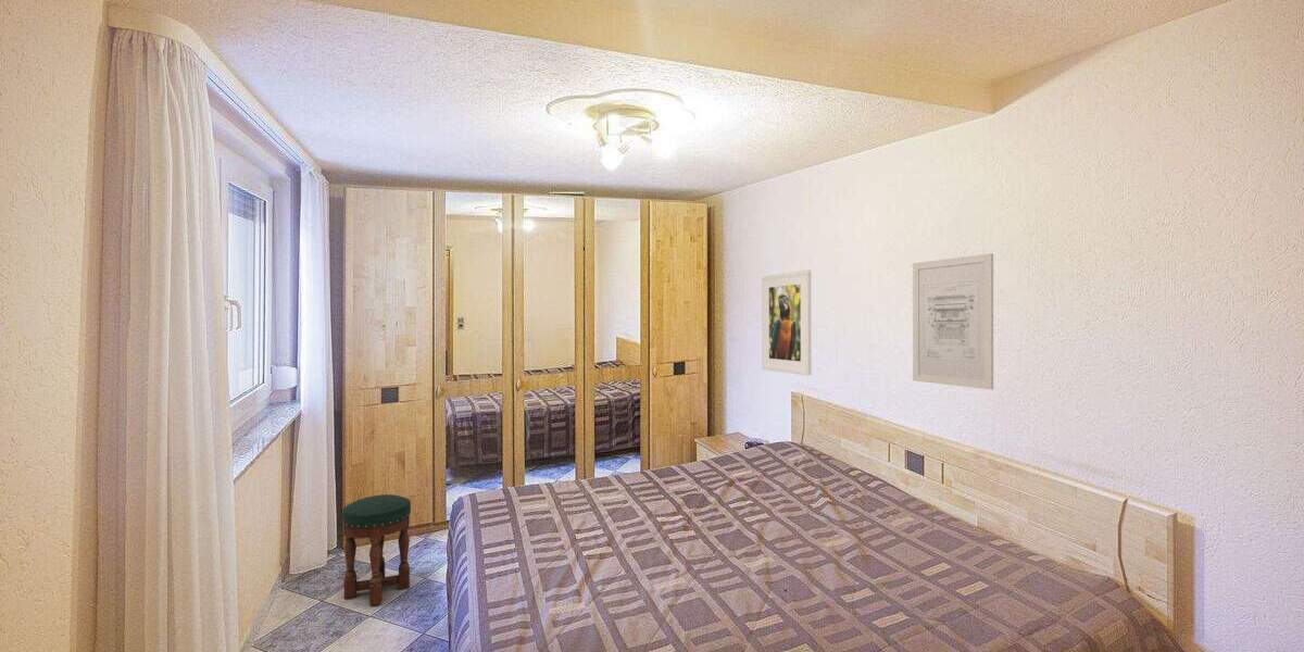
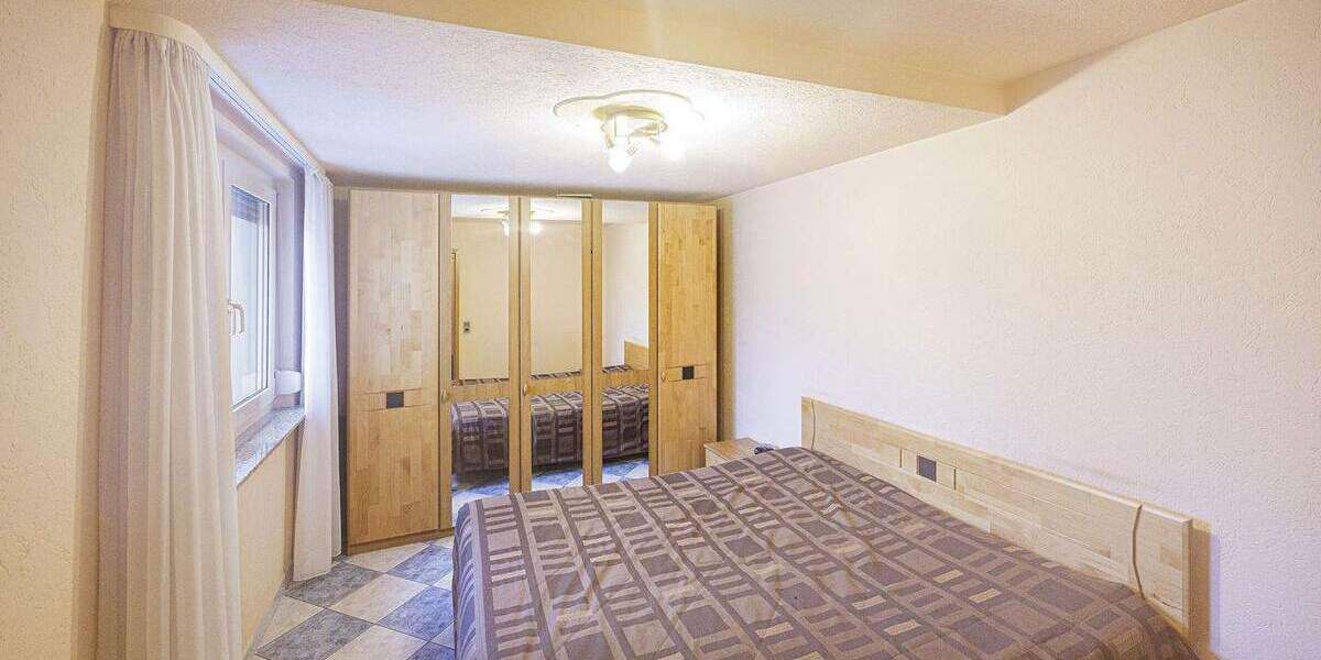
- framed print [761,269,812,376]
- stool [341,493,412,606]
- wall art [912,252,994,390]
